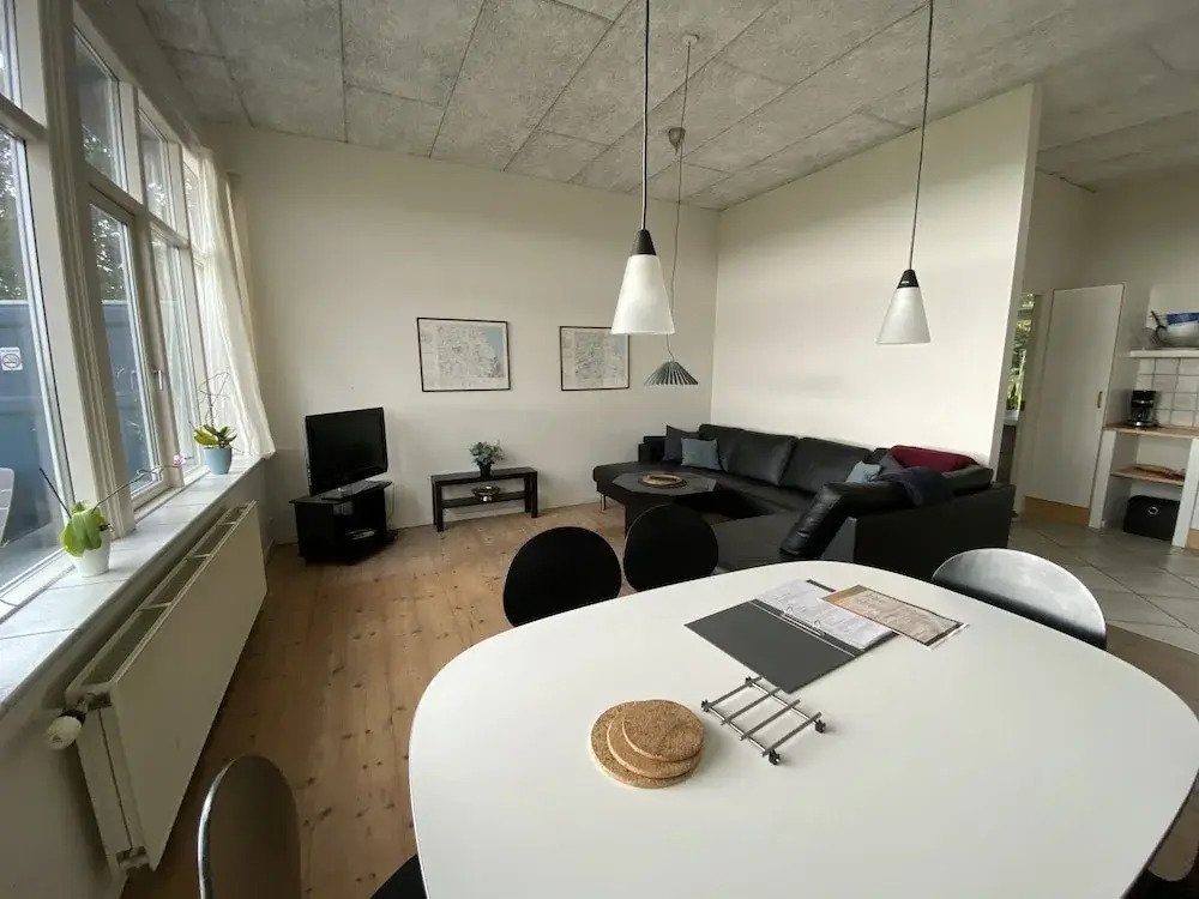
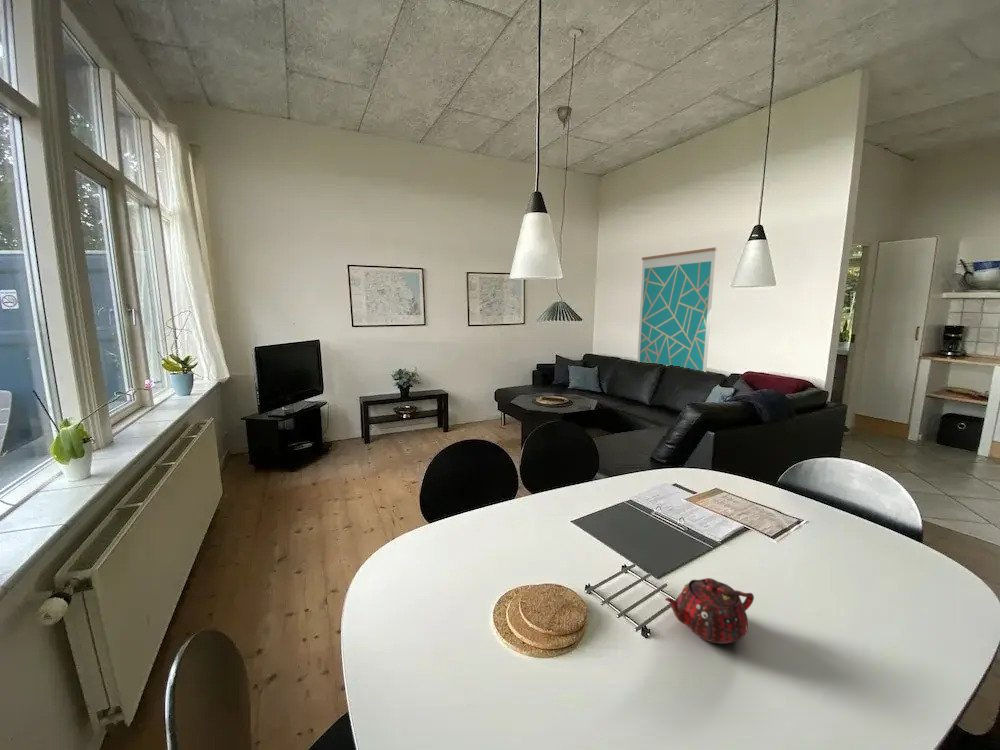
+ teapot [664,577,755,645]
+ wall art [636,246,719,373]
